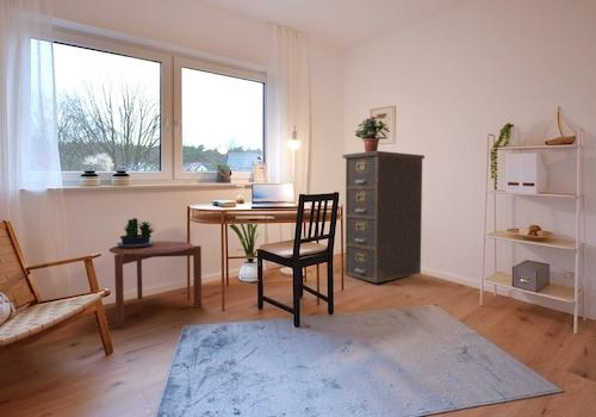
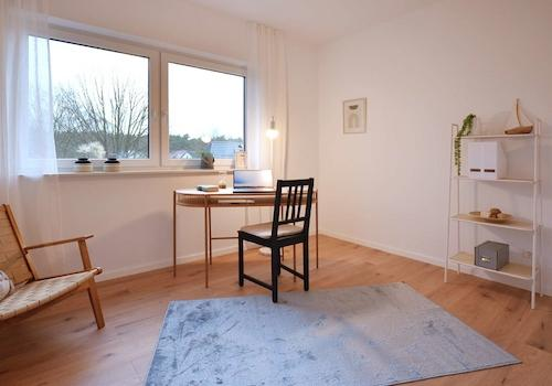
- potted plant [116,217,157,248]
- side table [107,241,203,328]
- house plant [228,223,261,284]
- filing cabinet [342,150,426,284]
- potted plant [354,116,391,153]
